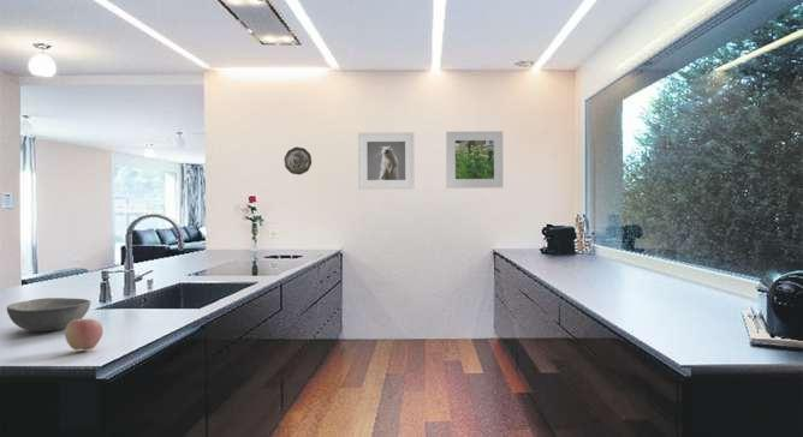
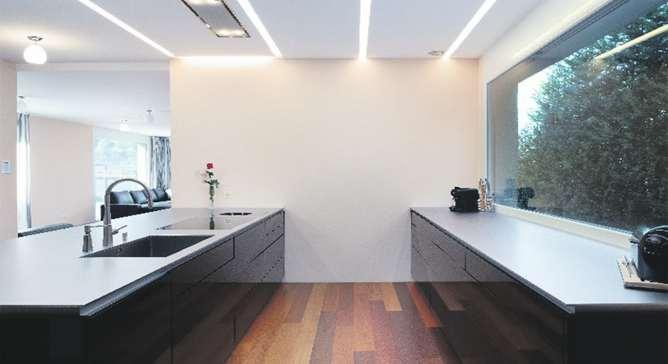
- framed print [445,130,504,190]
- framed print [357,131,416,190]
- bowl [6,297,93,333]
- apple [64,318,103,351]
- decorative plate [282,146,313,176]
